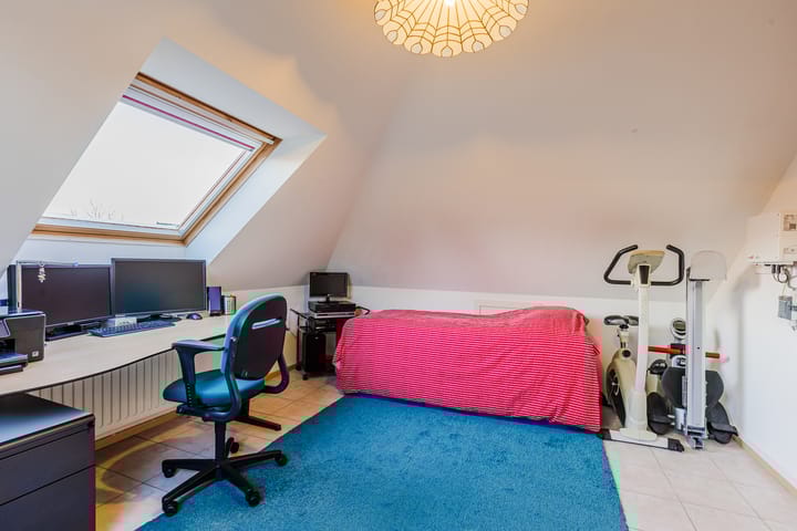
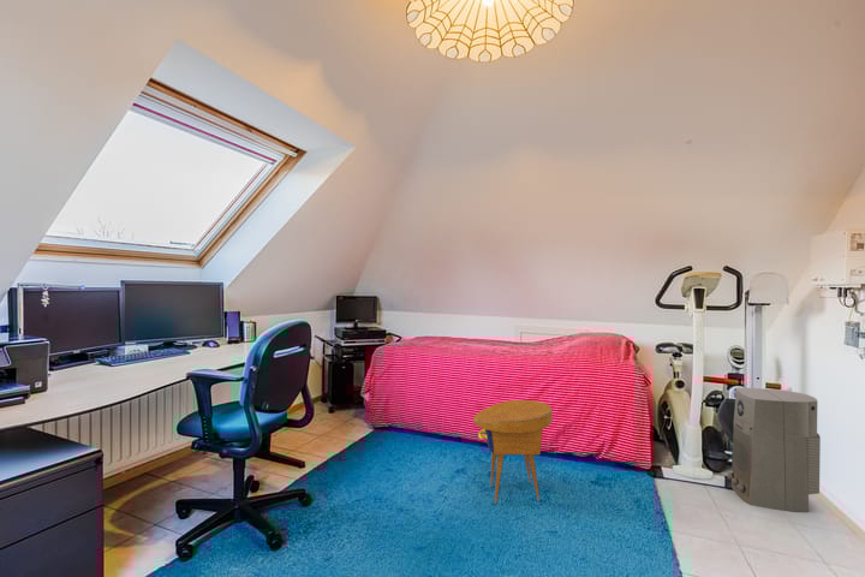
+ side table [472,399,553,505]
+ air purifier [726,386,822,513]
